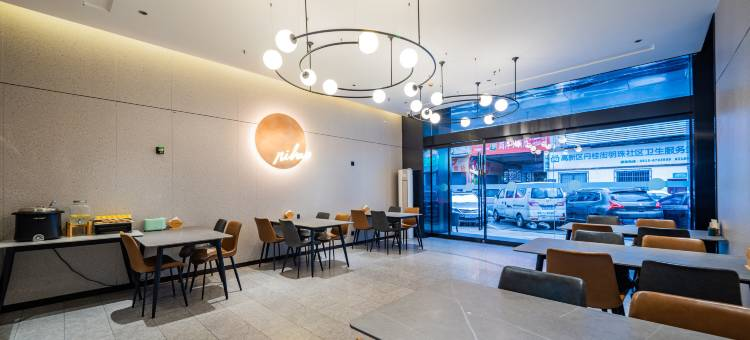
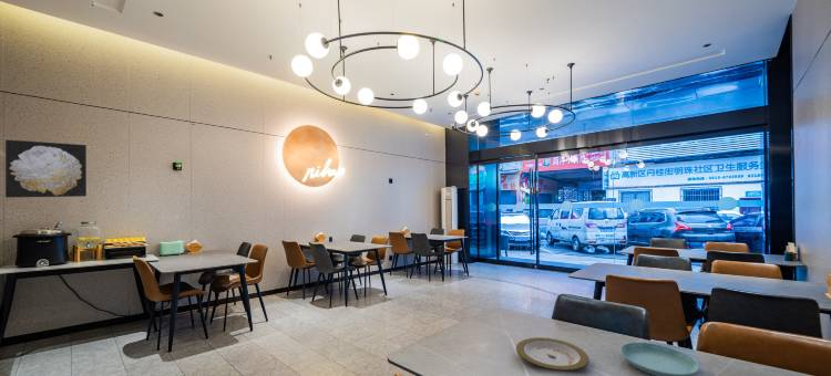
+ wall art [4,138,88,199]
+ plate [515,336,589,372]
+ saucer [619,342,699,376]
